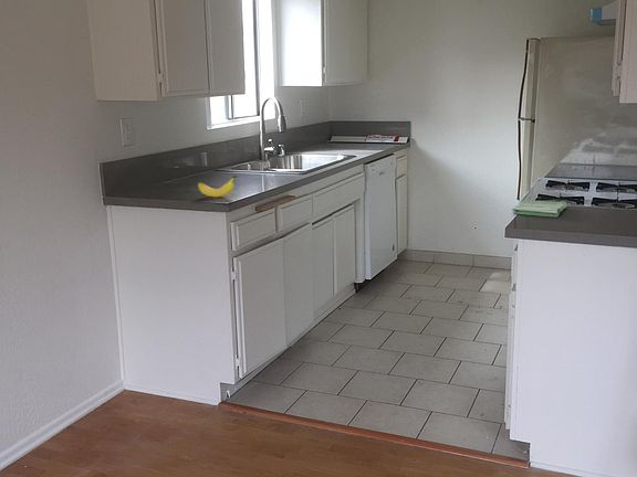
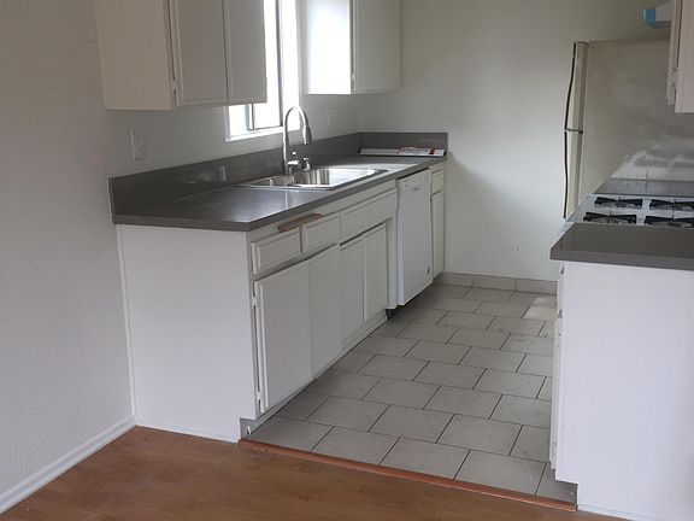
- dish towel [511,199,568,219]
- banana [197,174,238,198]
